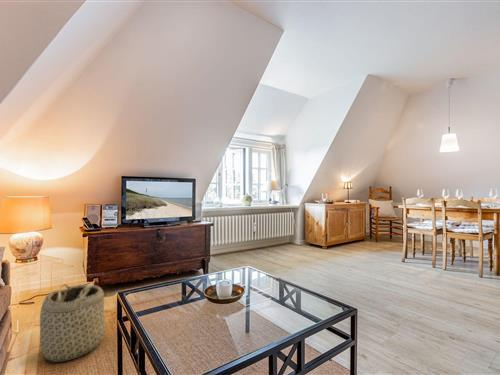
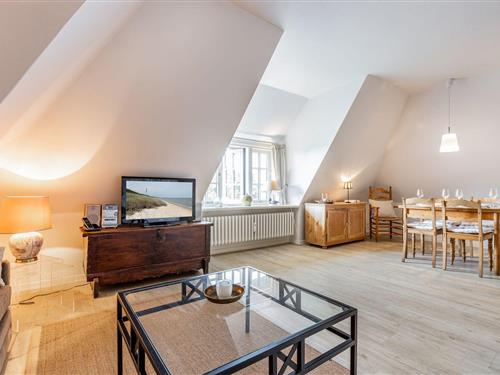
- basket [39,282,106,363]
